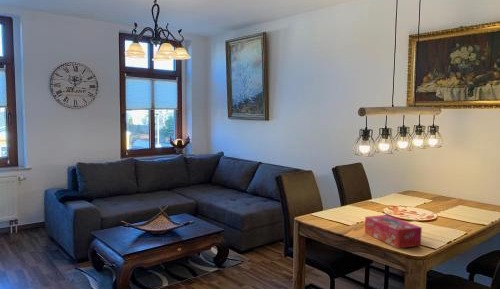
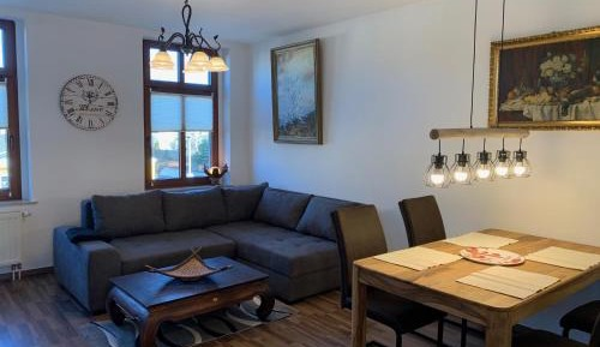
- tissue box [364,214,423,249]
